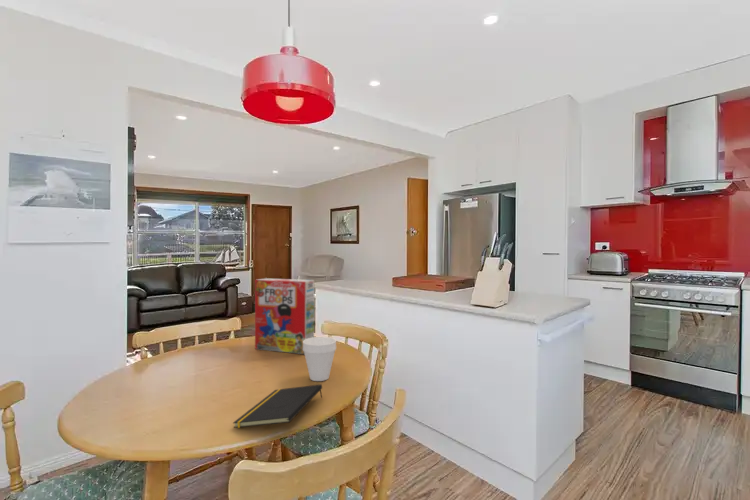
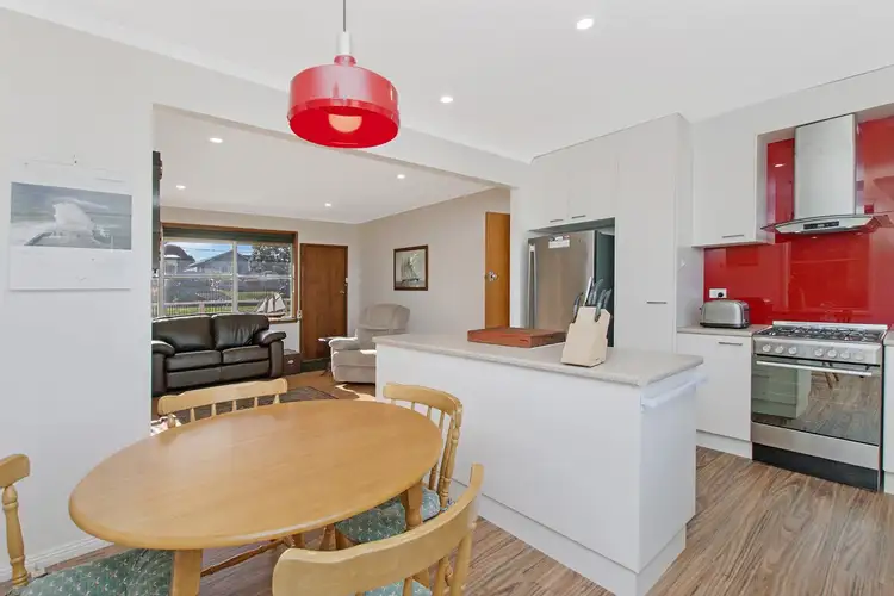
- cereal box [254,277,316,355]
- notepad [232,383,323,429]
- cup [303,336,337,382]
